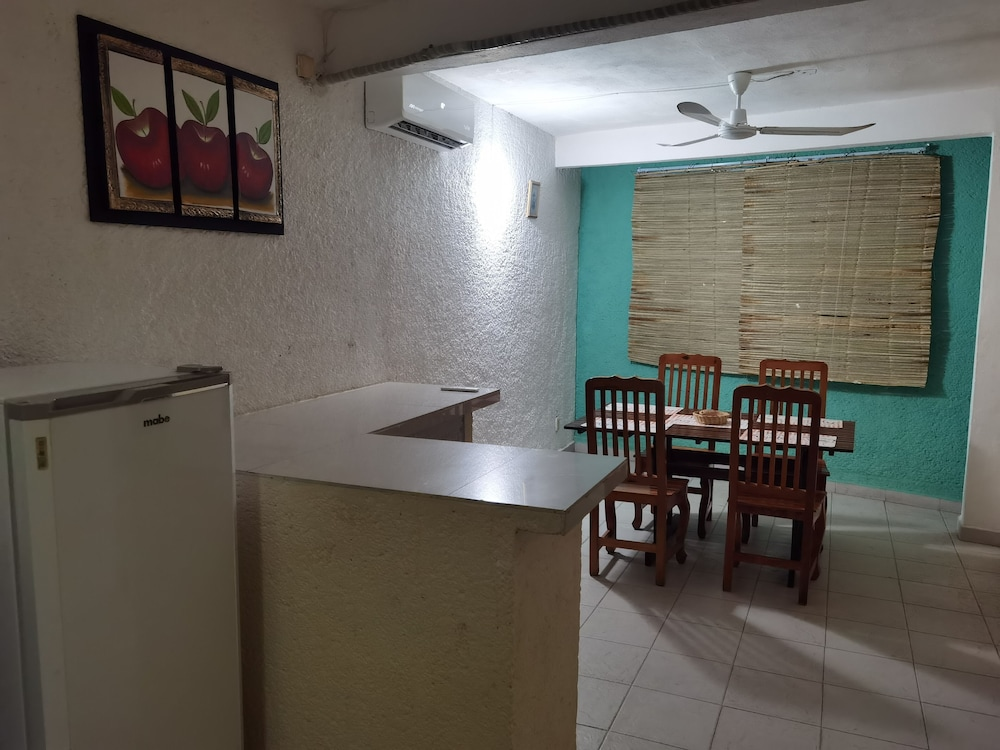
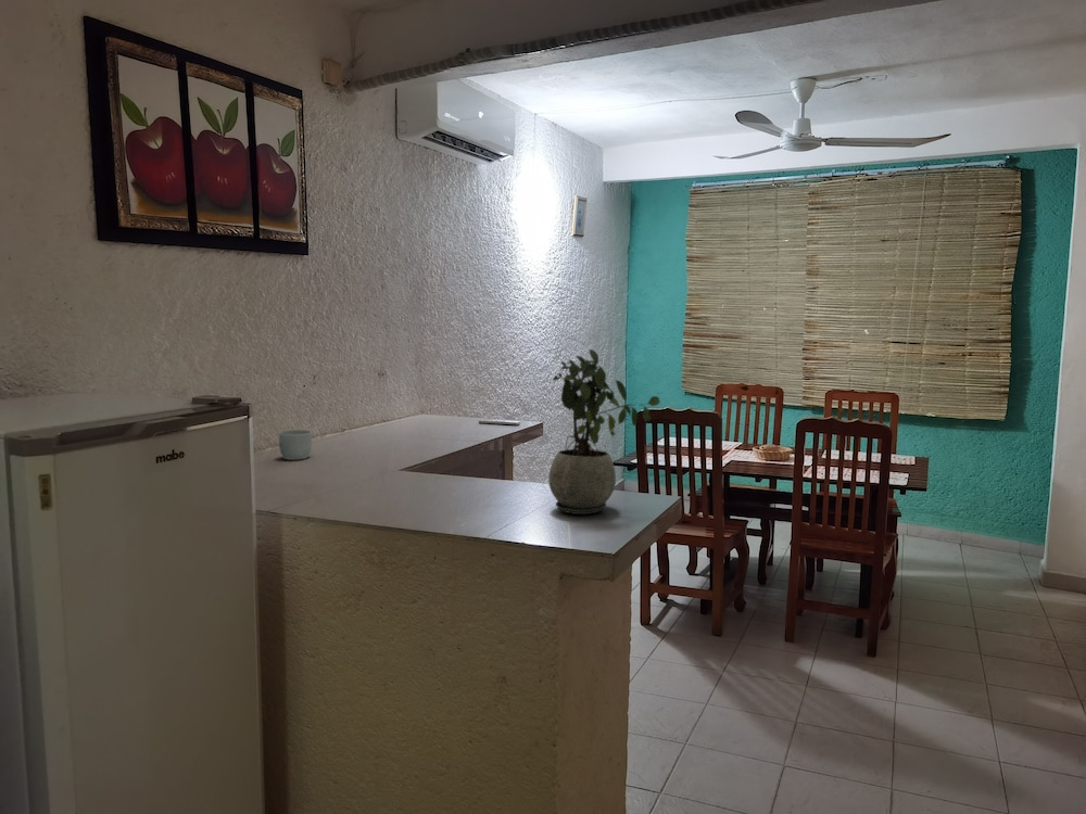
+ mug [278,429,313,461]
+ potted plant [547,348,660,516]
